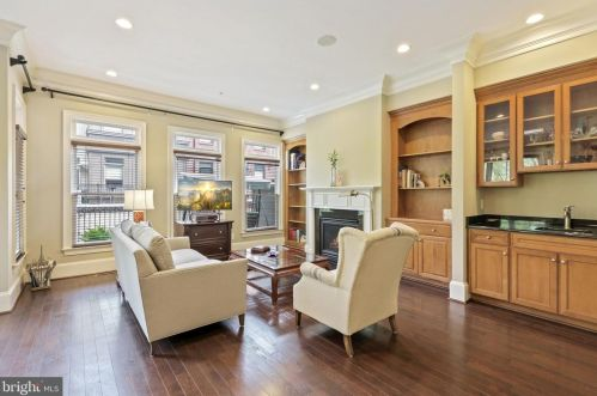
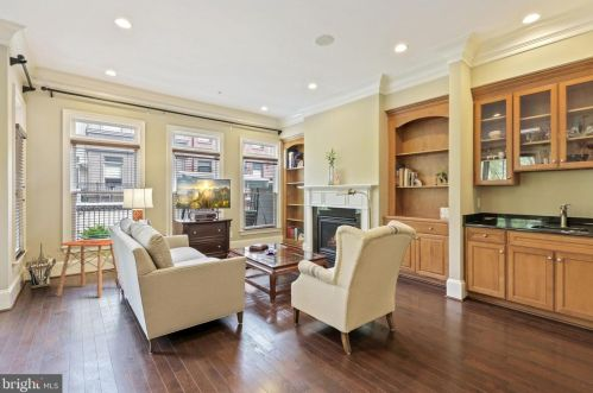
+ side table [55,239,121,298]
